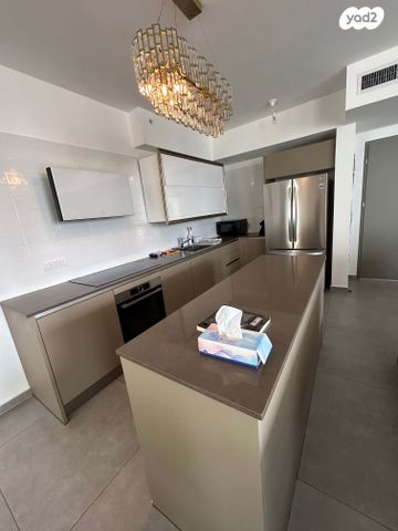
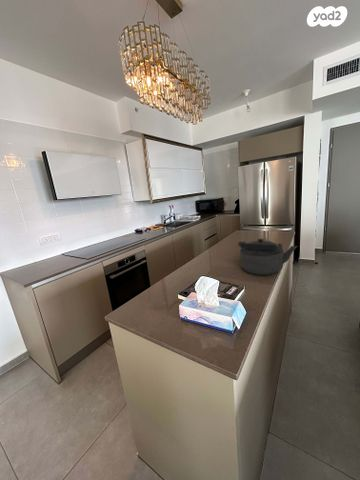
+ kettle [237,238,298,276]
